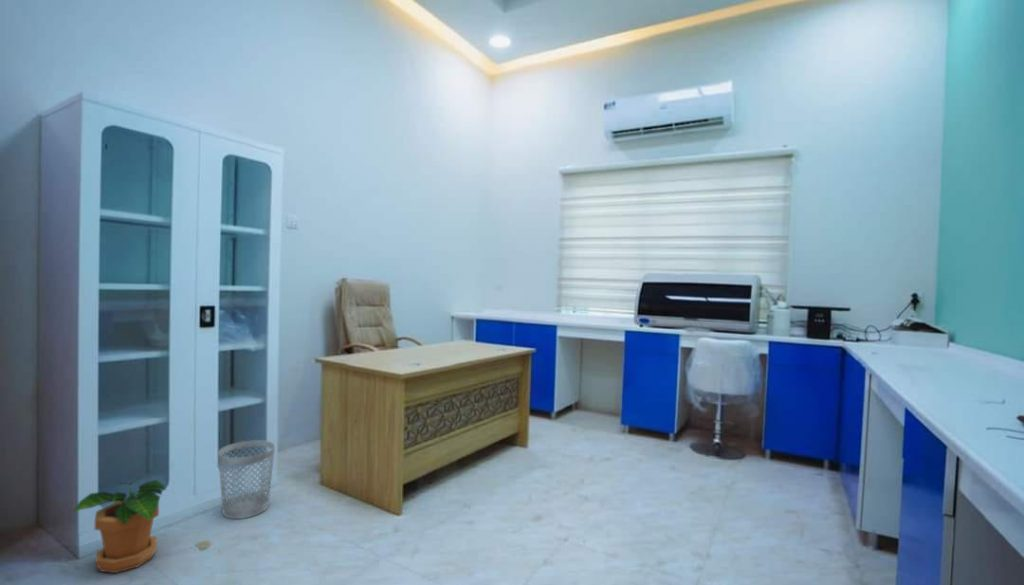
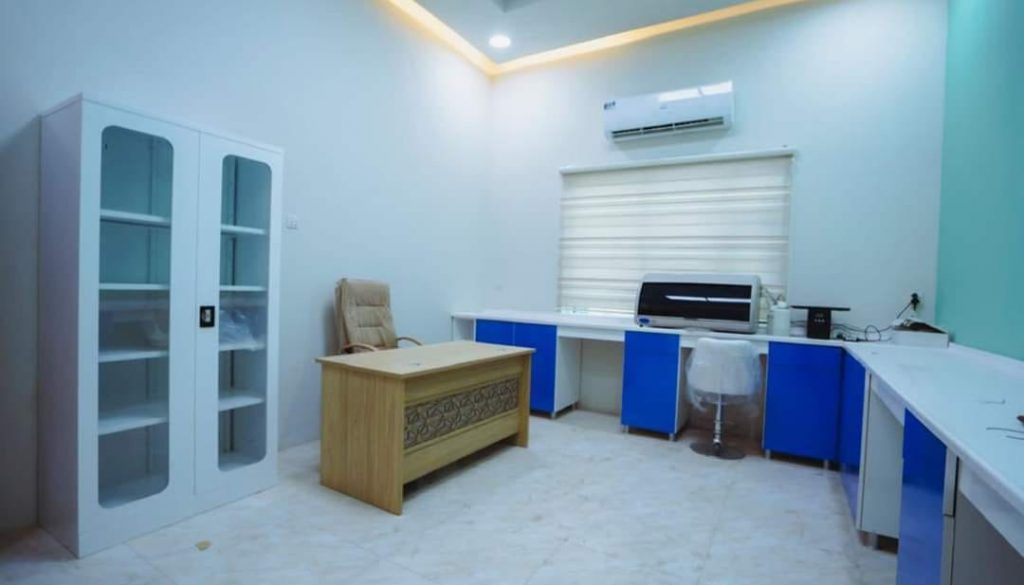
- wastebasket [217,439,276,520]
- potted plant [70,475,167,574]
